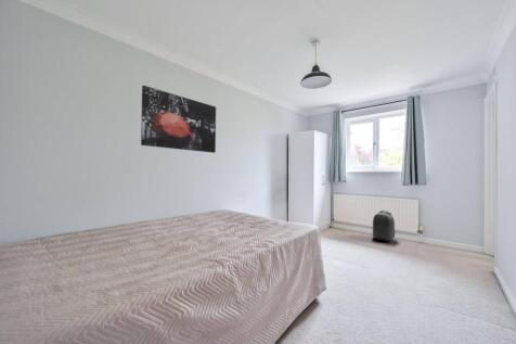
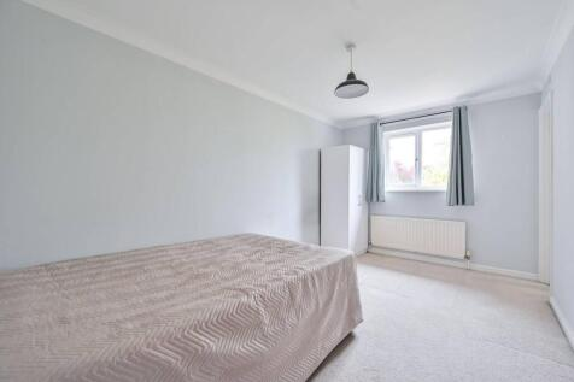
- wall art [140,85,217,154]
- backpack [372,209,397,242]
